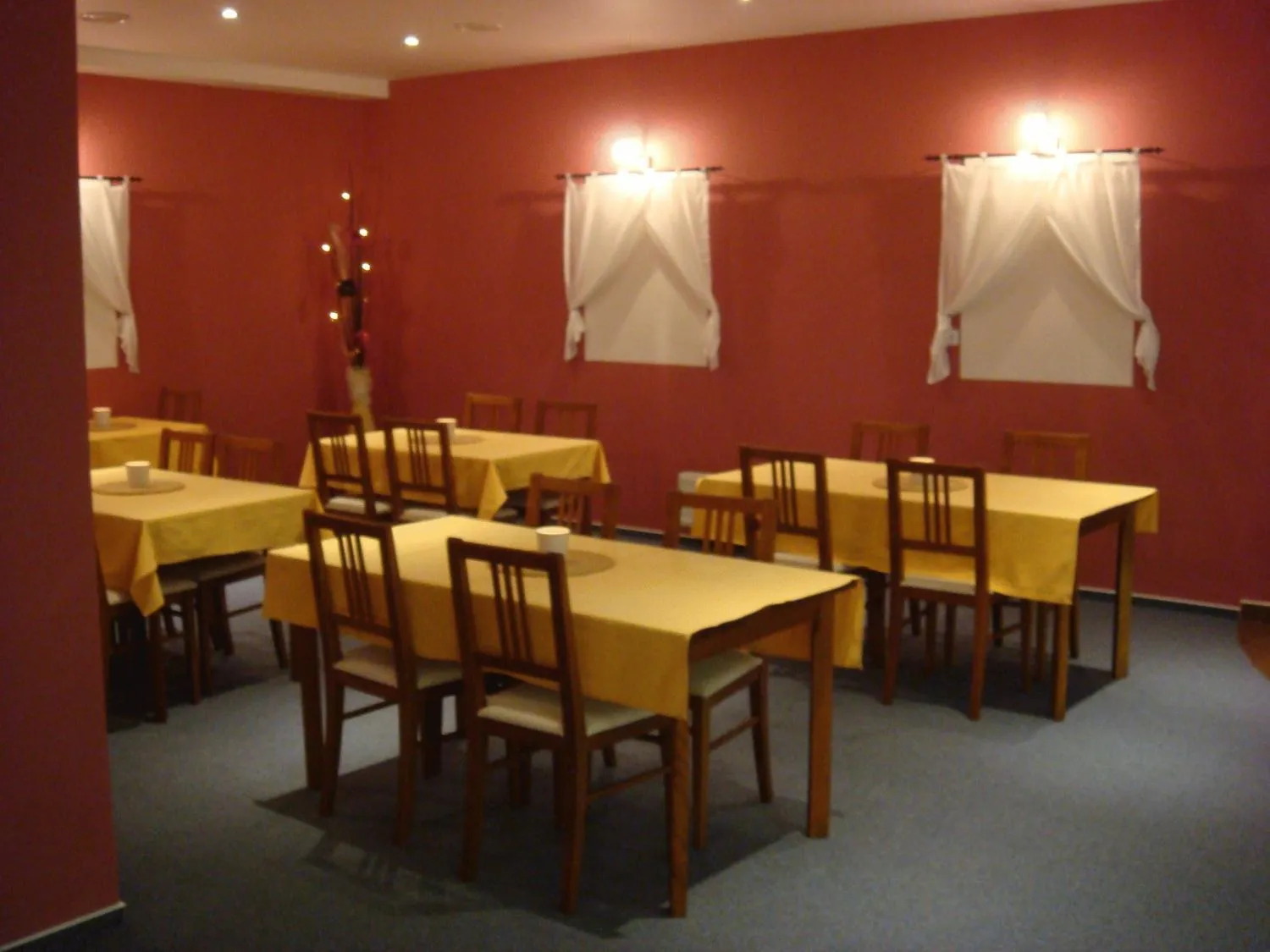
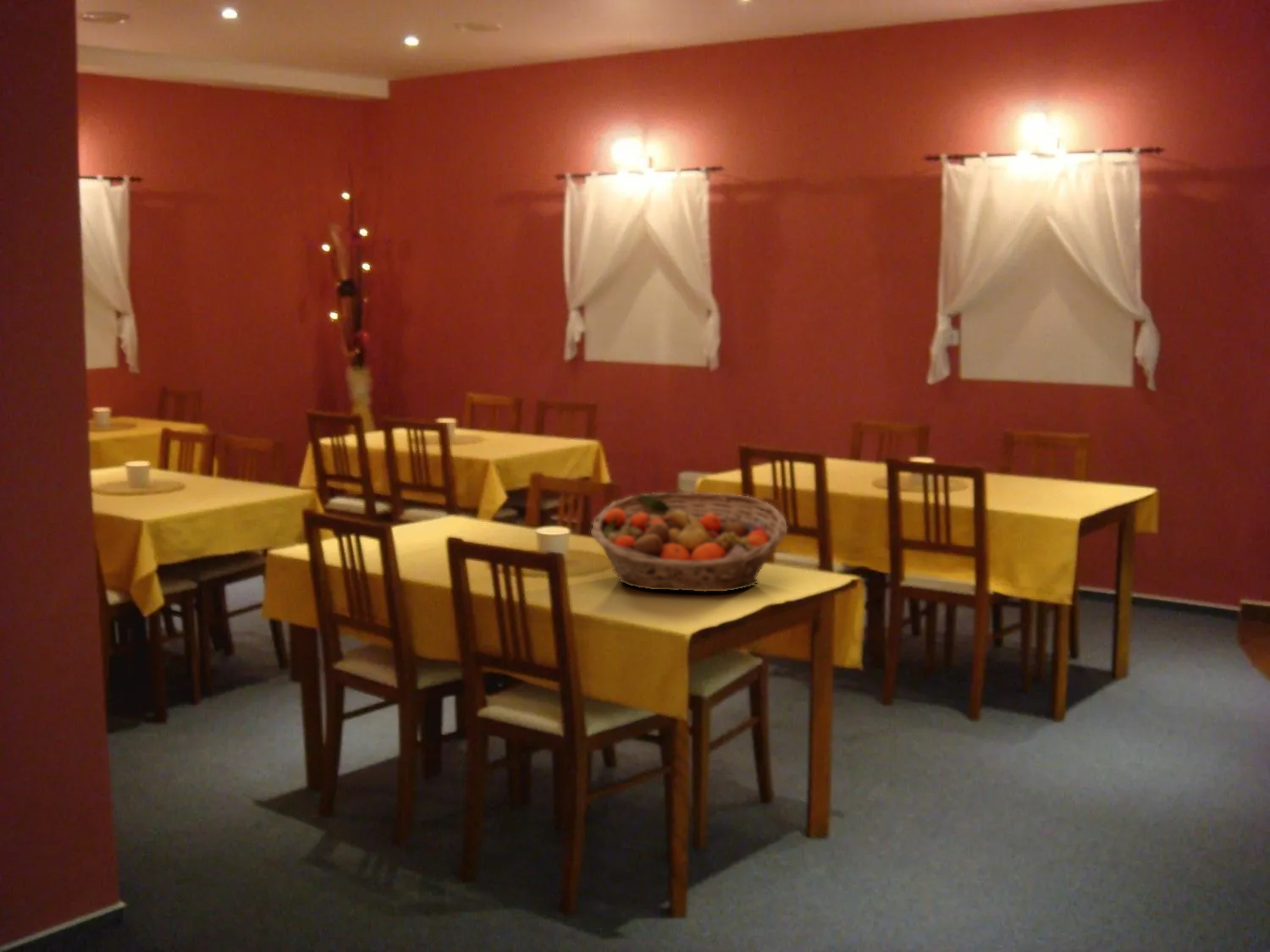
+ fruit basket [590,492,788,593]
